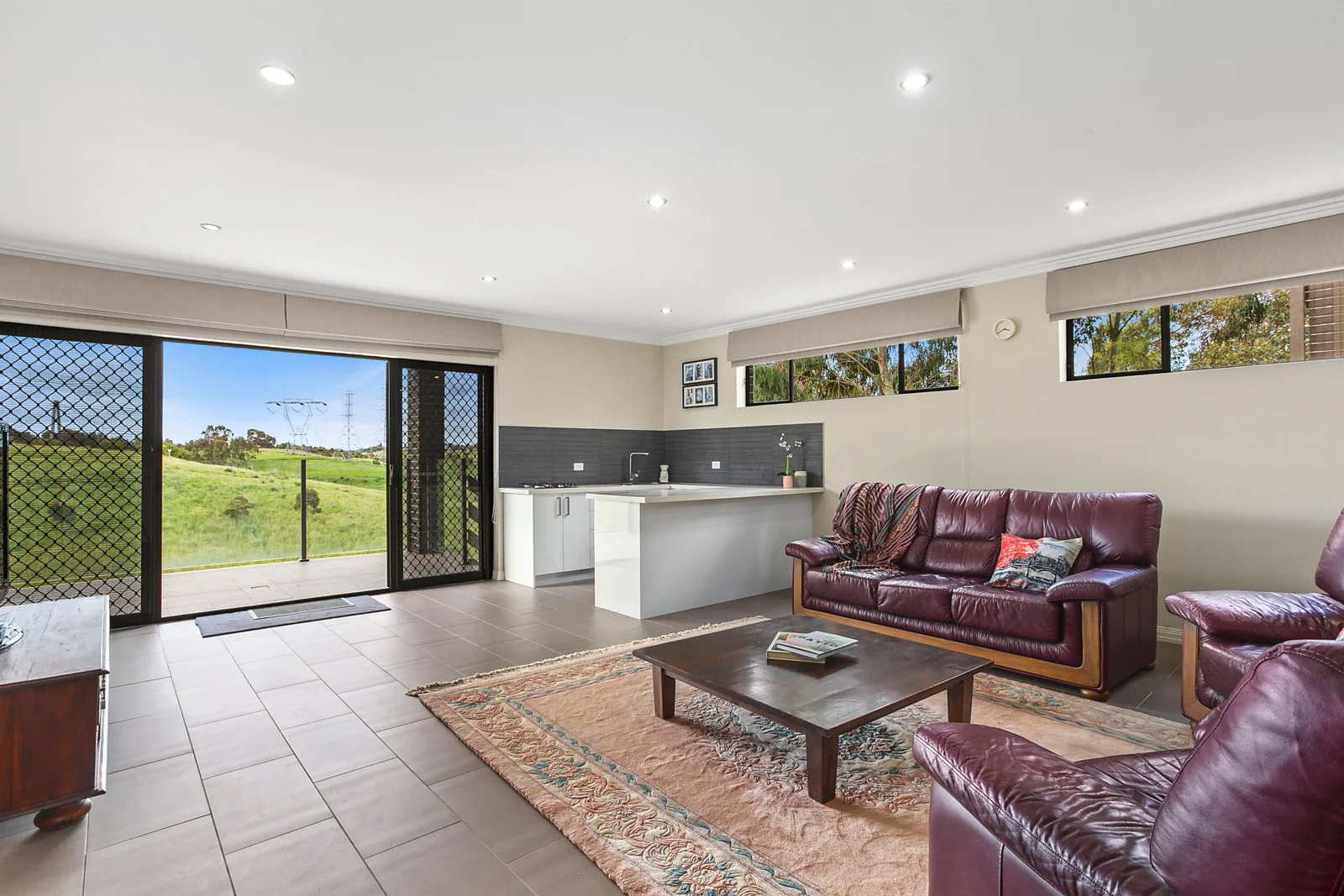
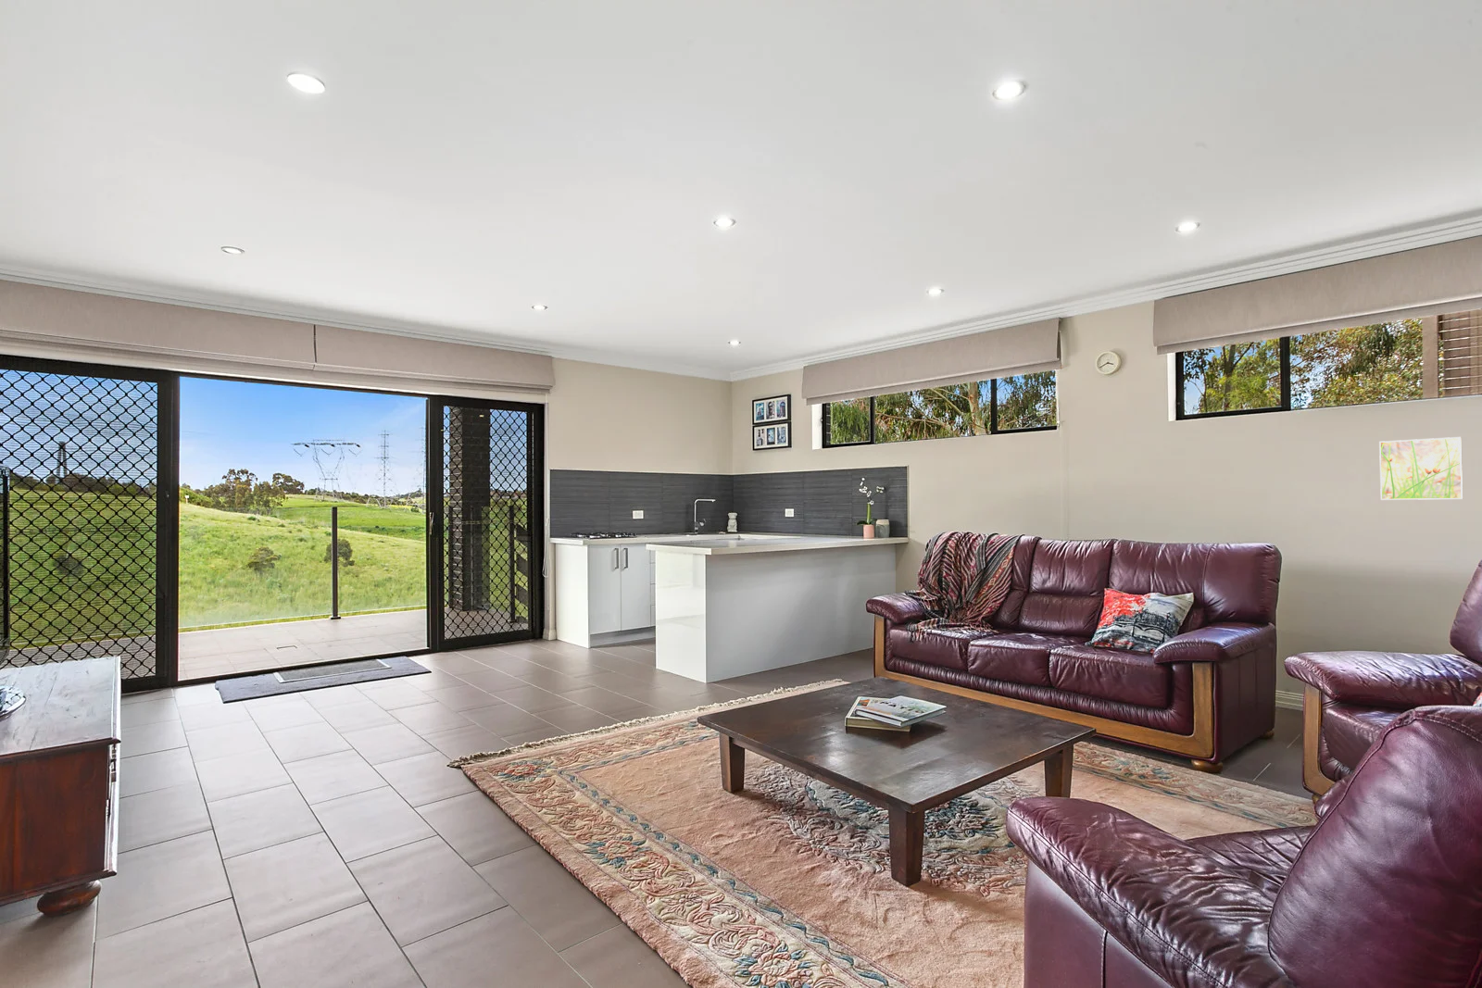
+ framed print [1378,437,1464,501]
